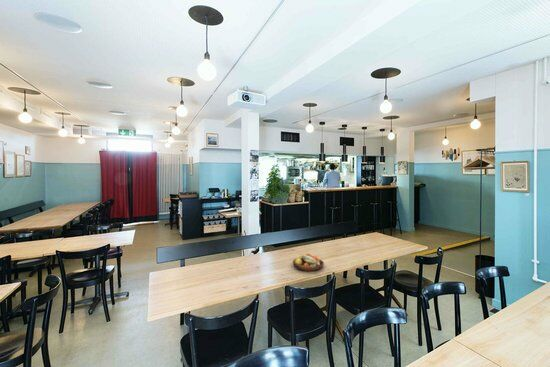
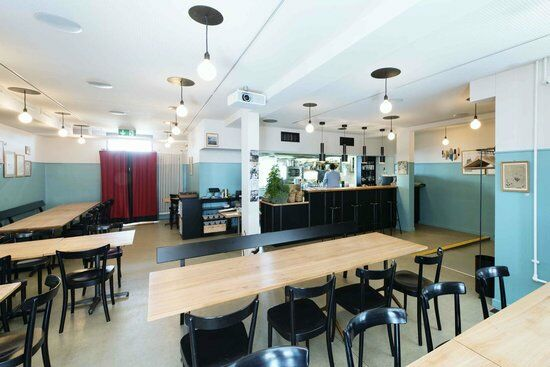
- fruit bowl [292,253,325,272]
